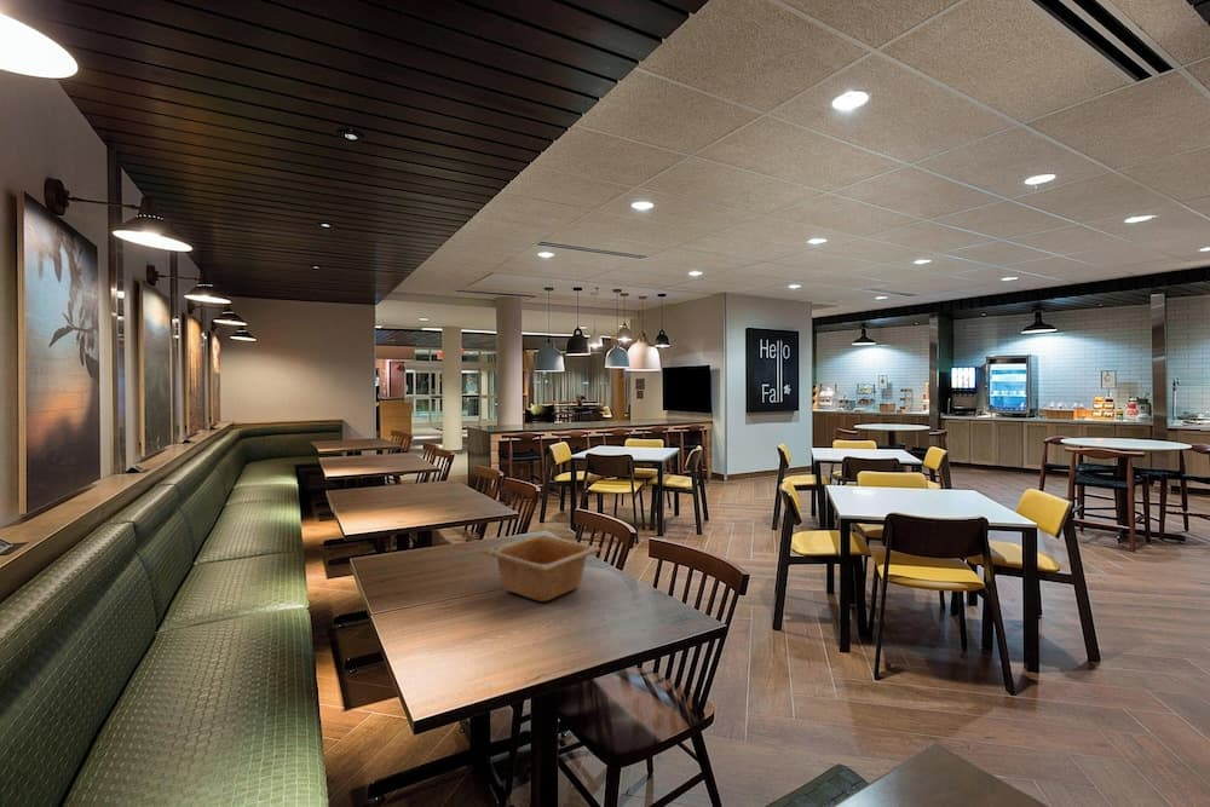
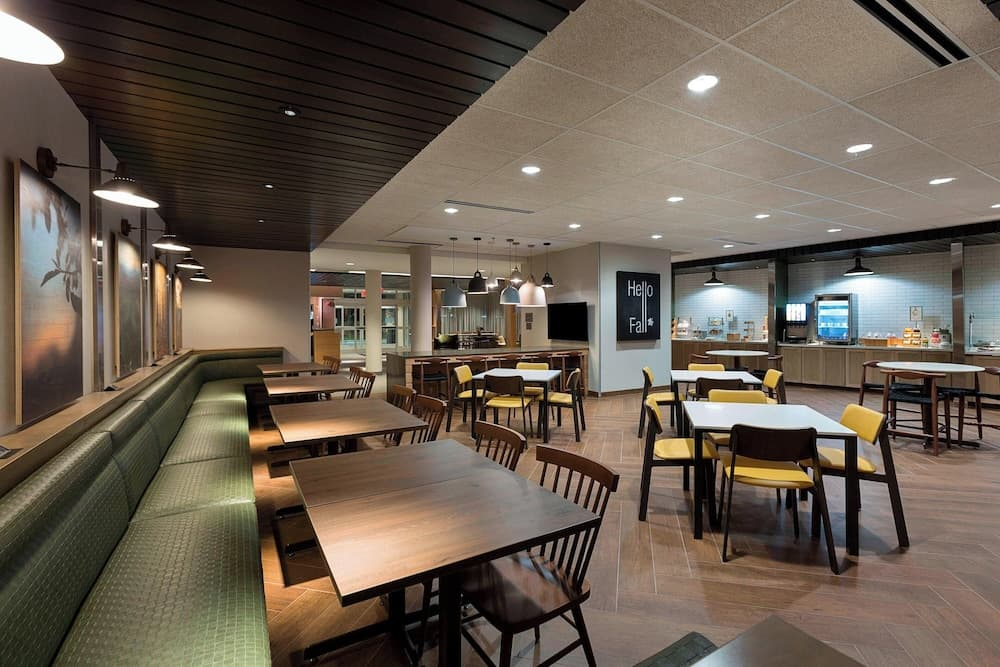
- serving bowl [480,532,603,603]
